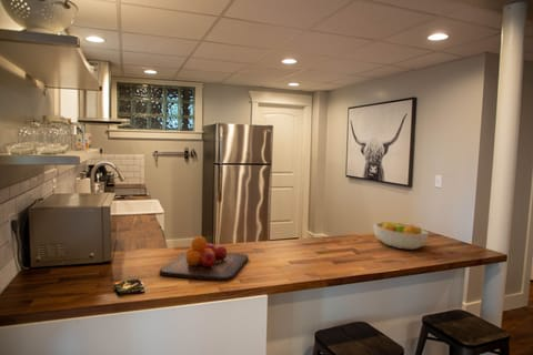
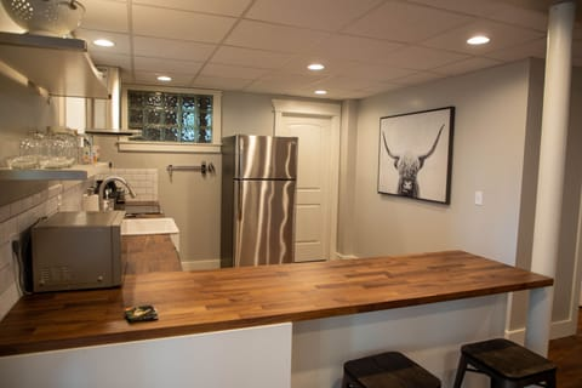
- chopping board [159,235,249,282]
- fruit bowl [373,221,430,251]
